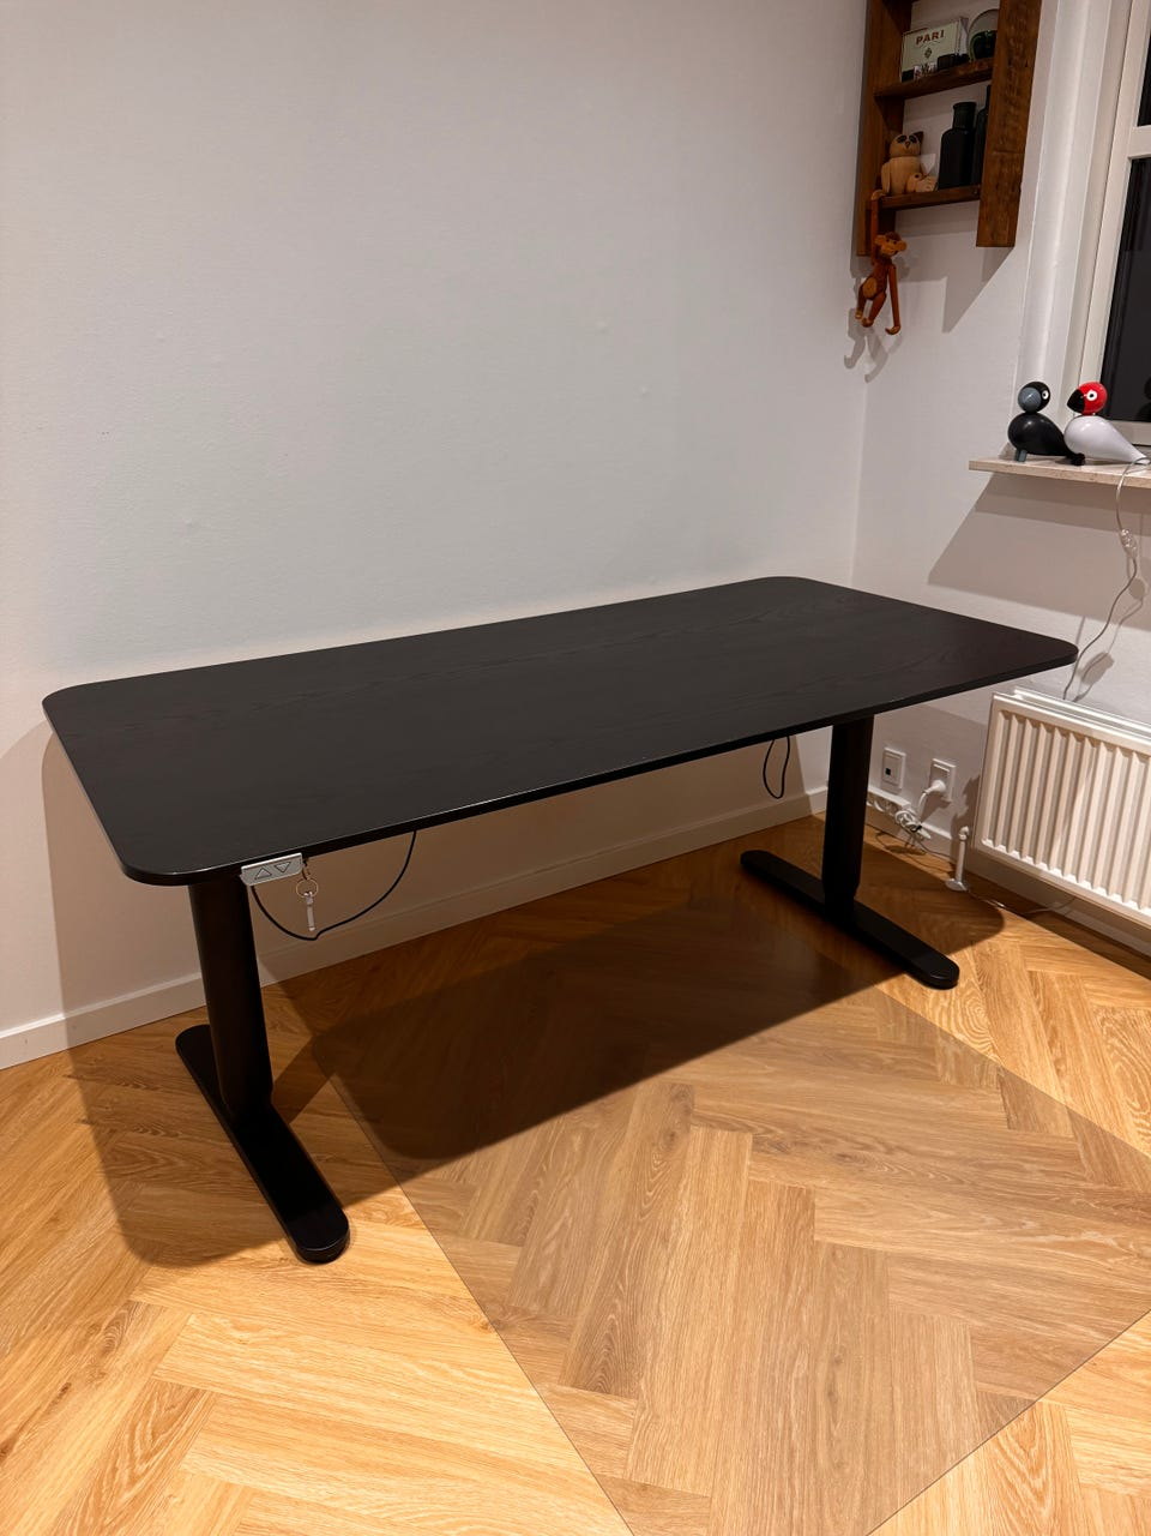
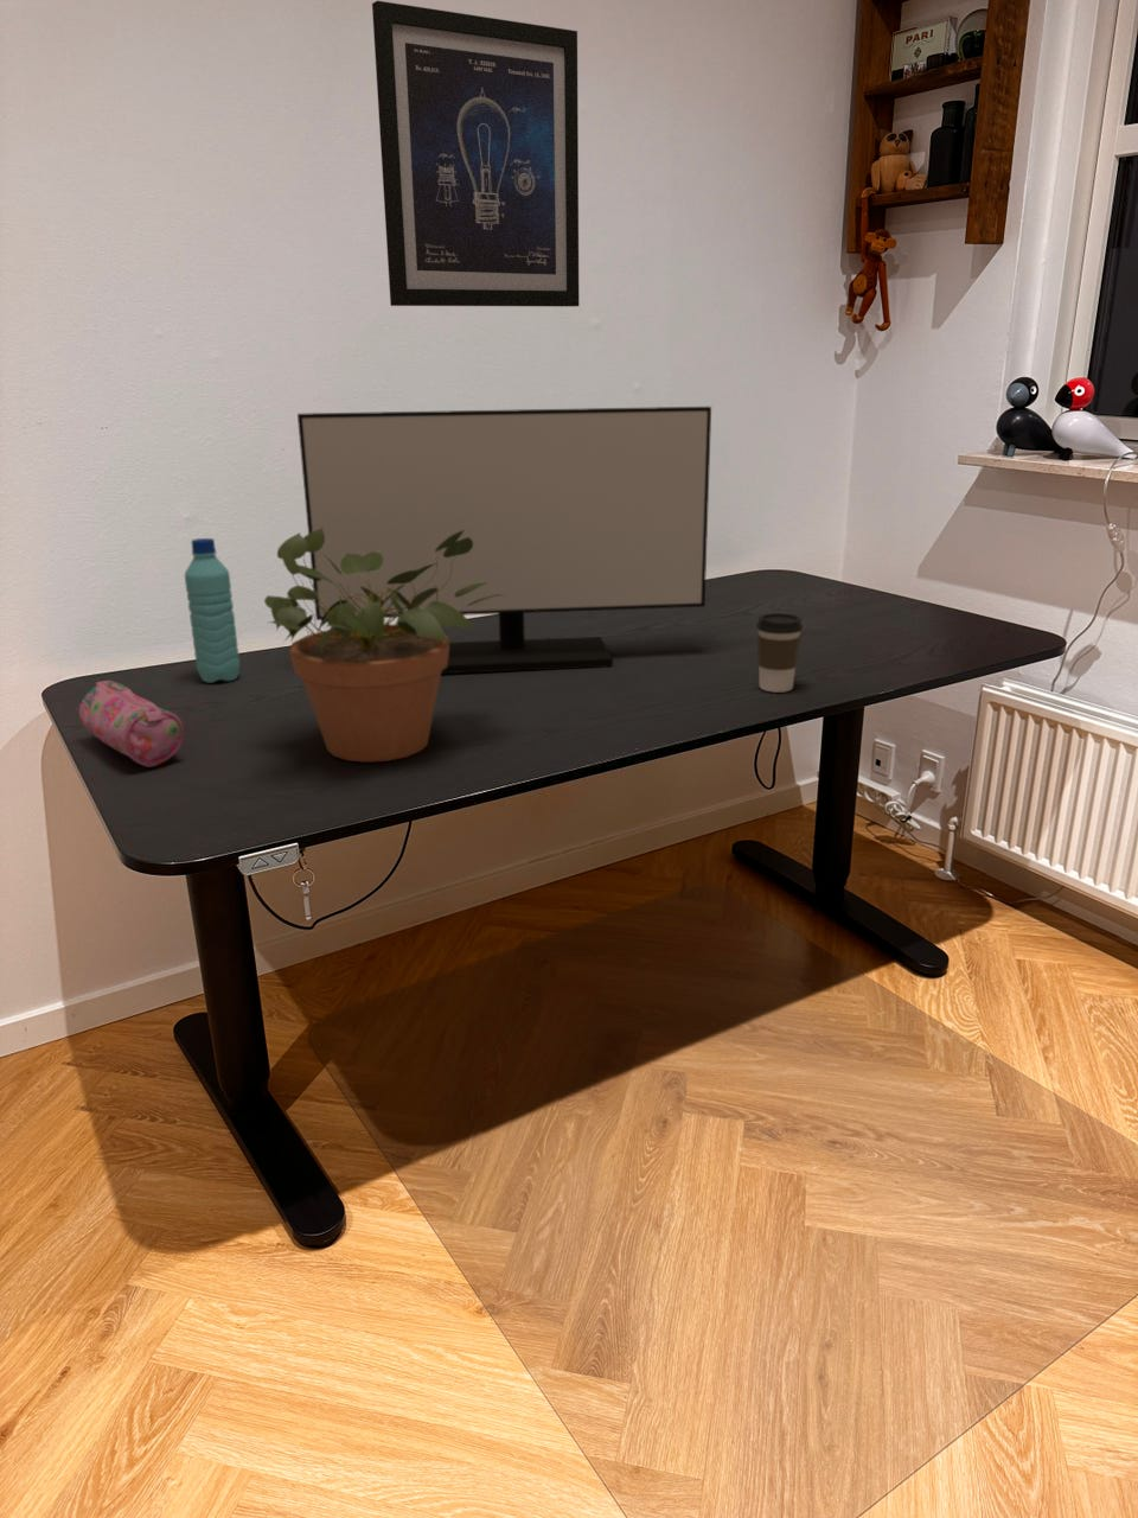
+ coffee cup [755,612,803,693]
+ monitor [296,405,712,675]
+ water bottle [184,537,240,684]
+ potted plant [263,528,508,764]
+ pencil case [74,680,185,769]
+ wall art [371,0,580,307]
